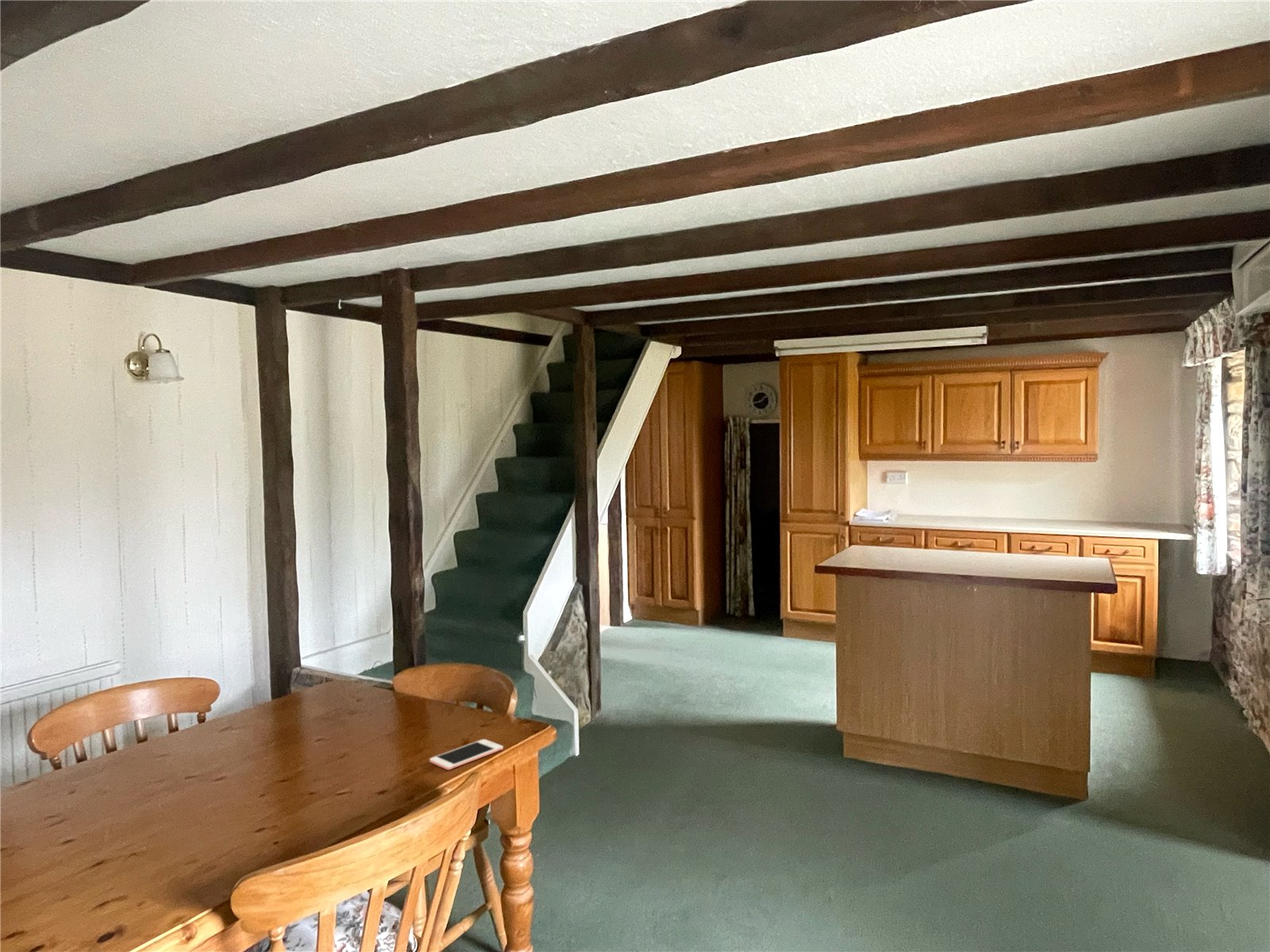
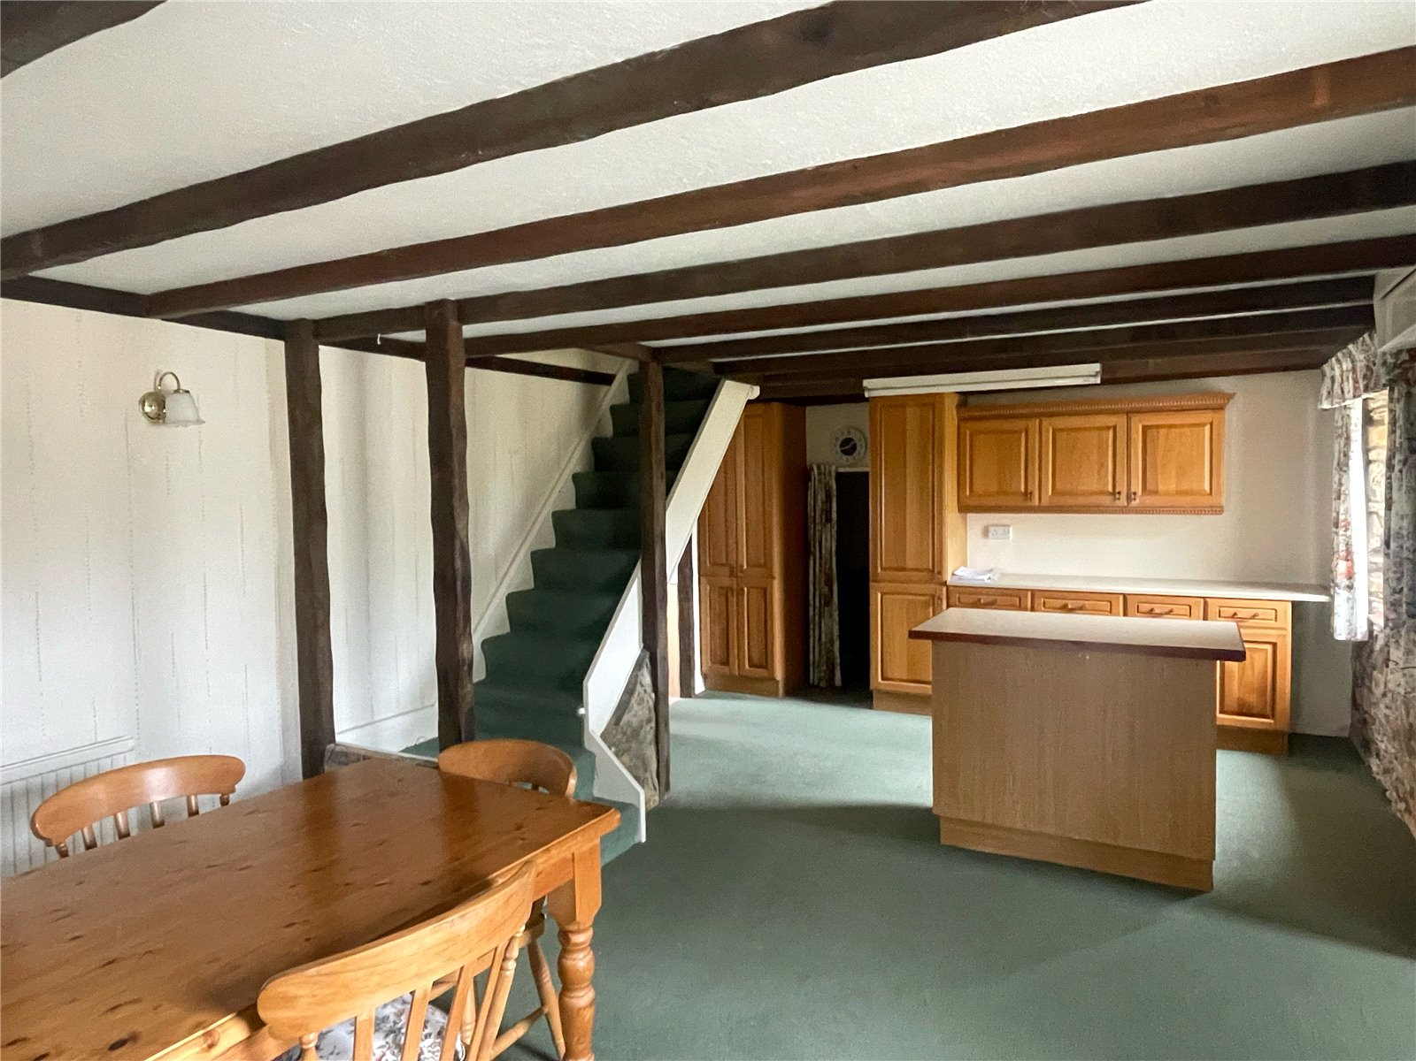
- cell phone [429,739,504,770]
